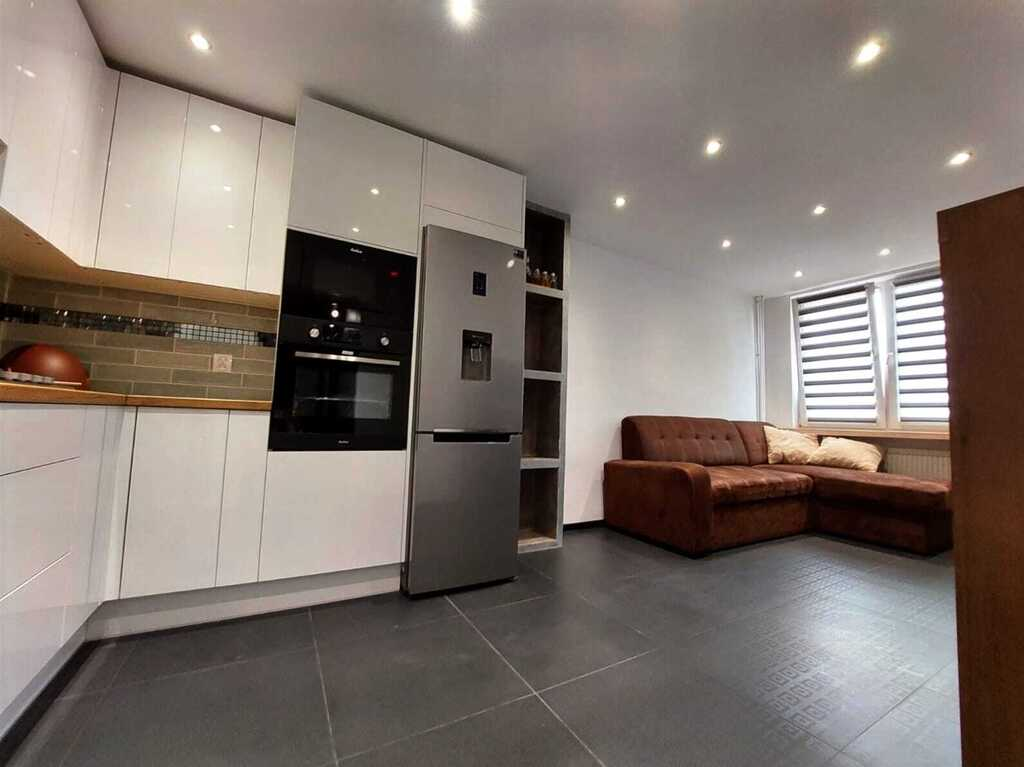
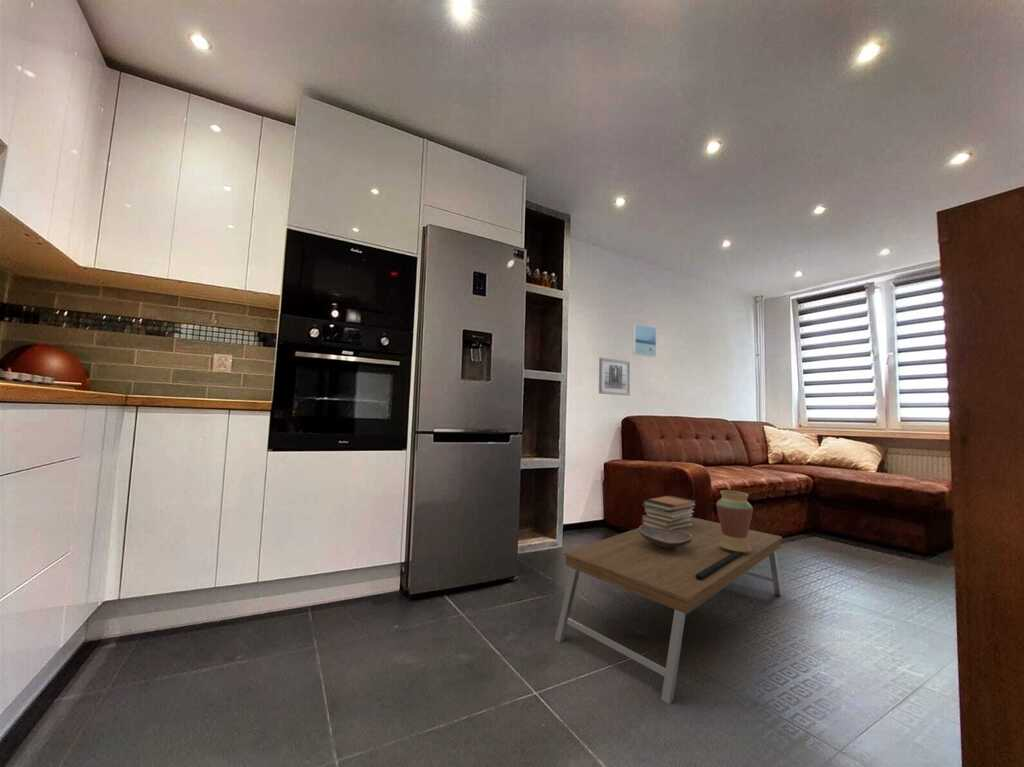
+ coffee table [554,516,783,705]
+ decorative bowl [638,524,692,551]
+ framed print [632,322,657,358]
+ wall art [598,357,632,397]
+ book stack [641,495,698,530]
+ vase [715,489,754,552]
